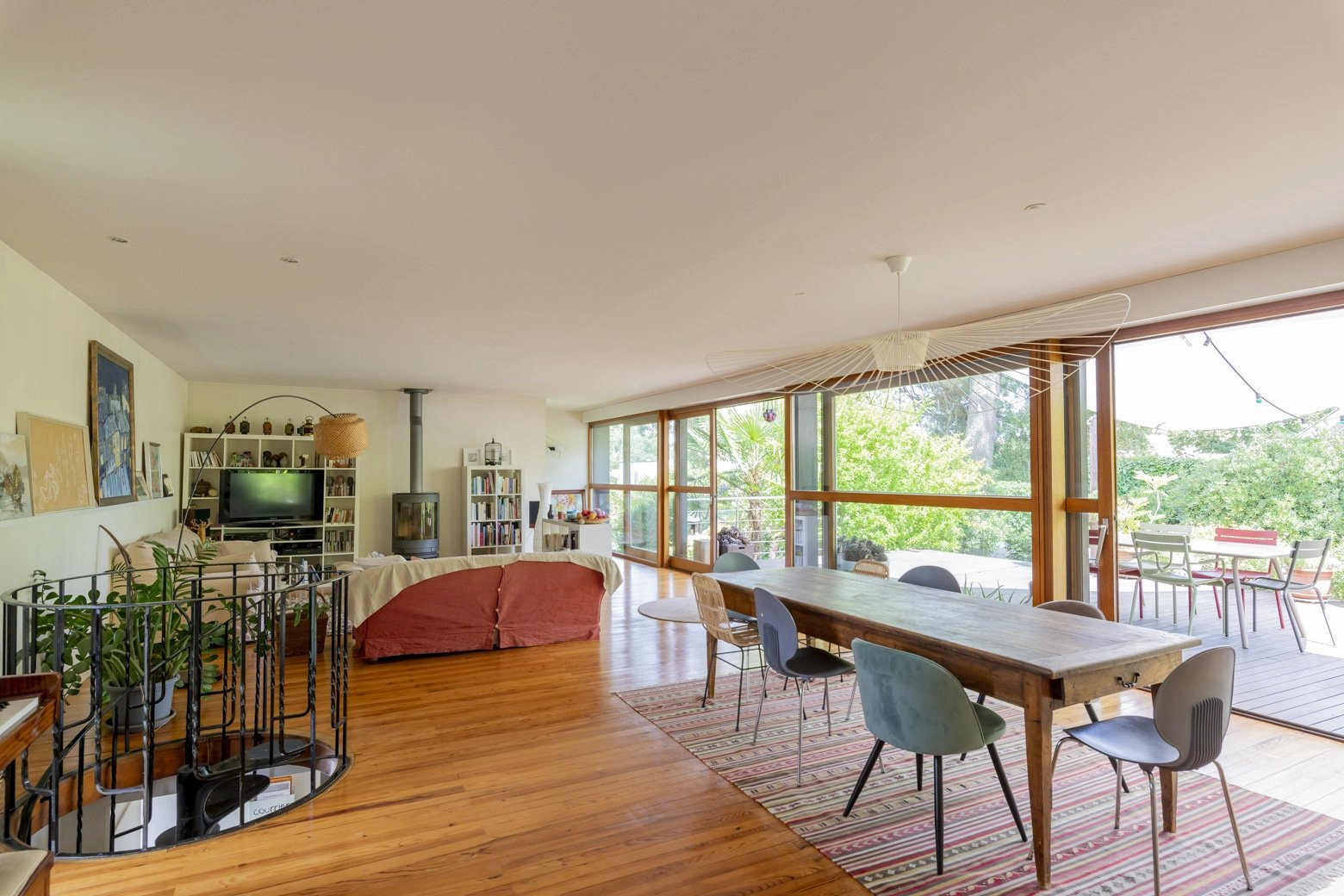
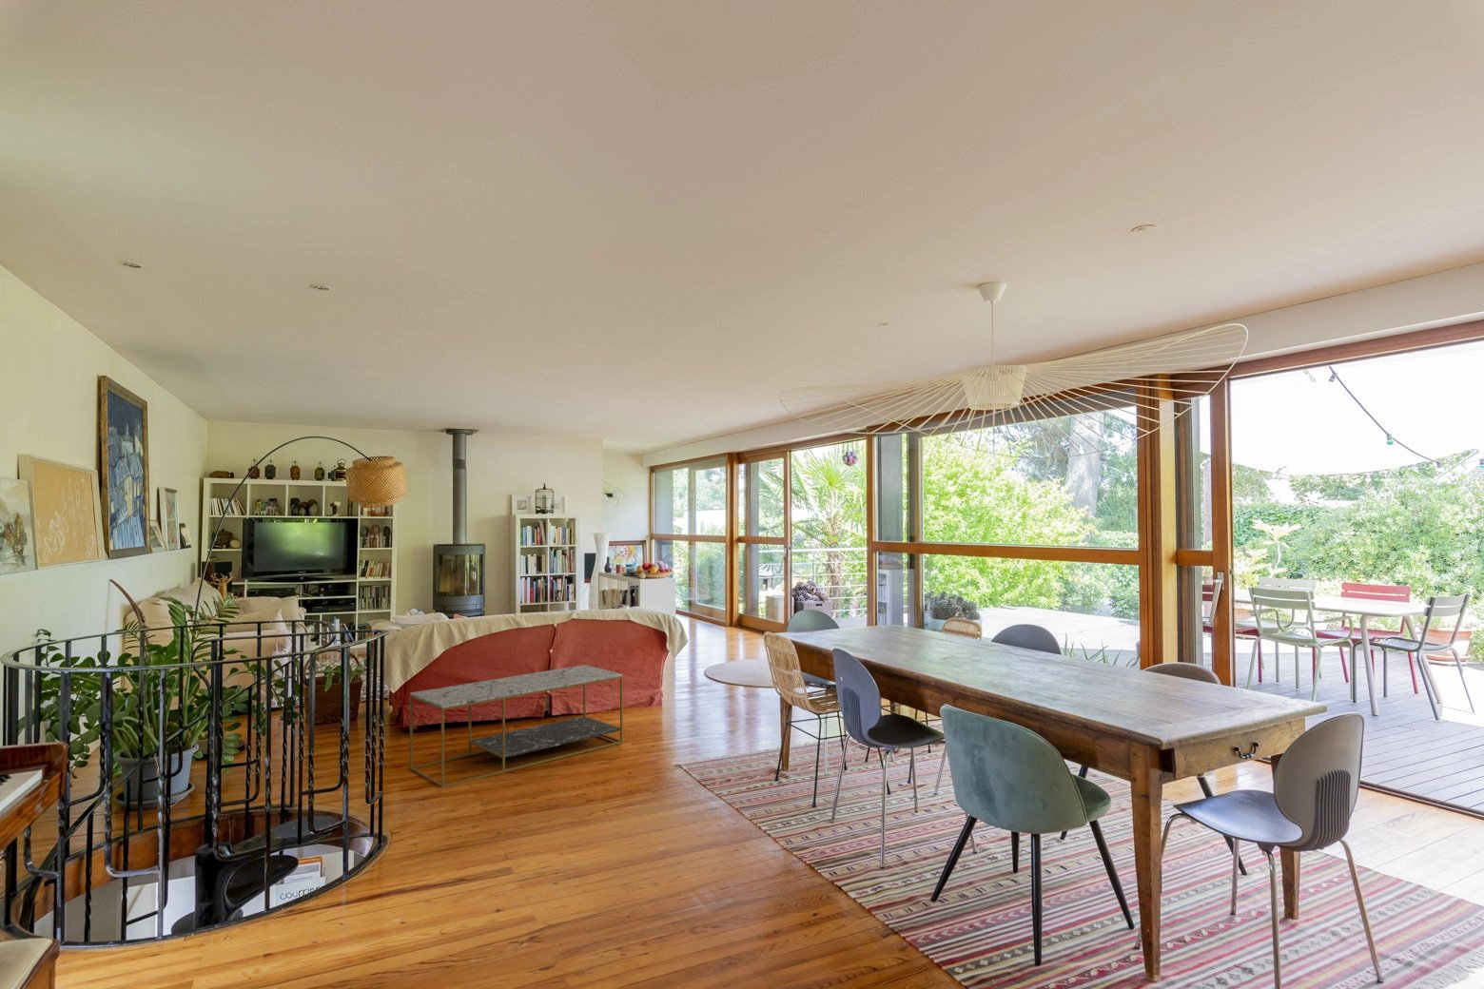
+ coffee table [409,663,624,788]
